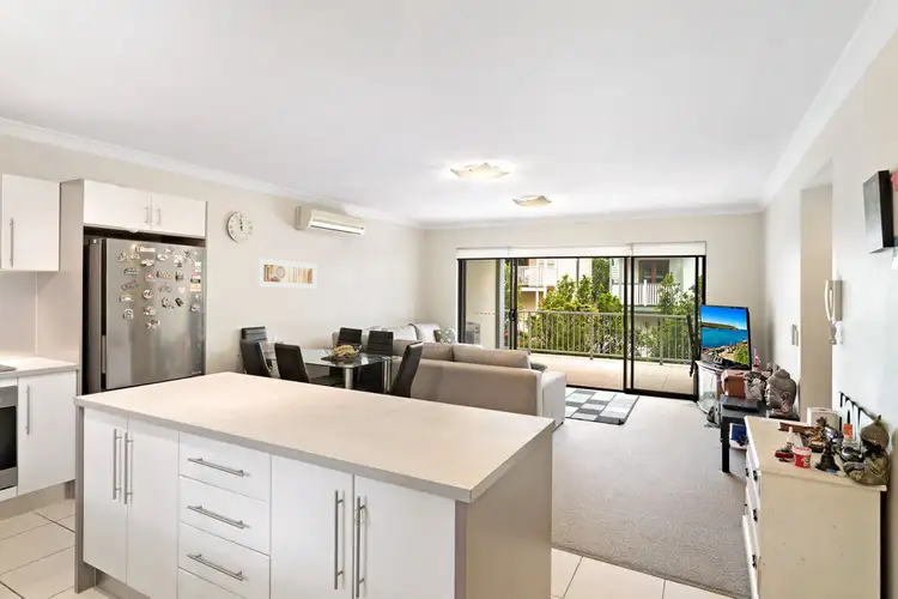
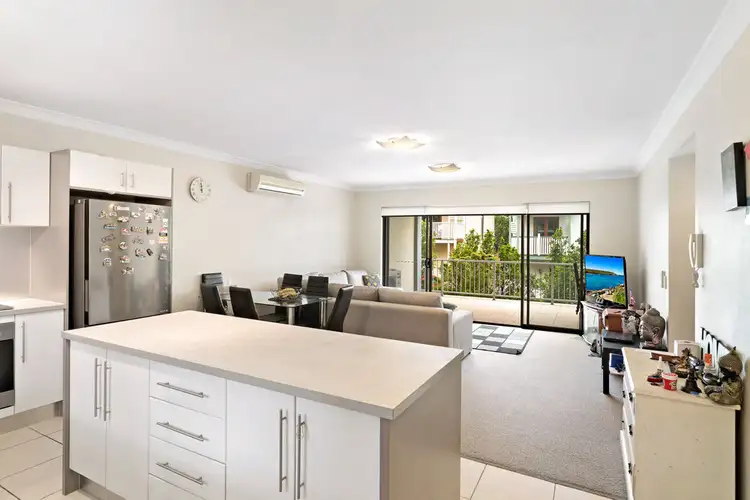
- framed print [257,258,318,290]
